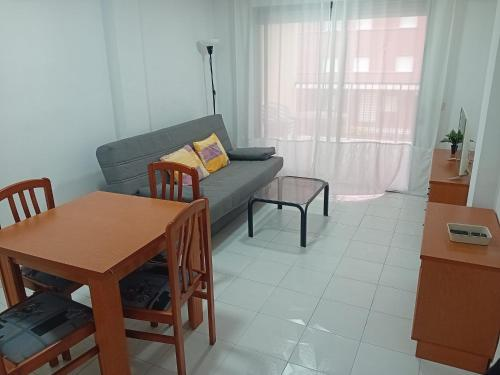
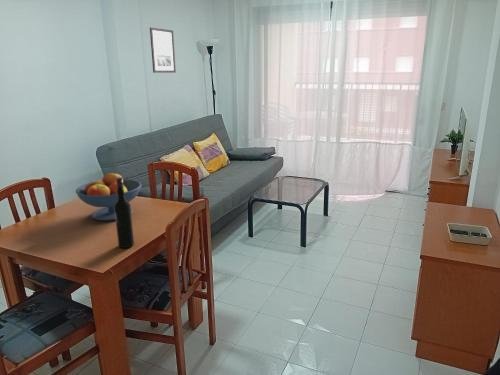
+ wall art [149,26,177,74]
+ fruit bowl [75,171,142,222]
+ wine bottle [114,176,135,249]
